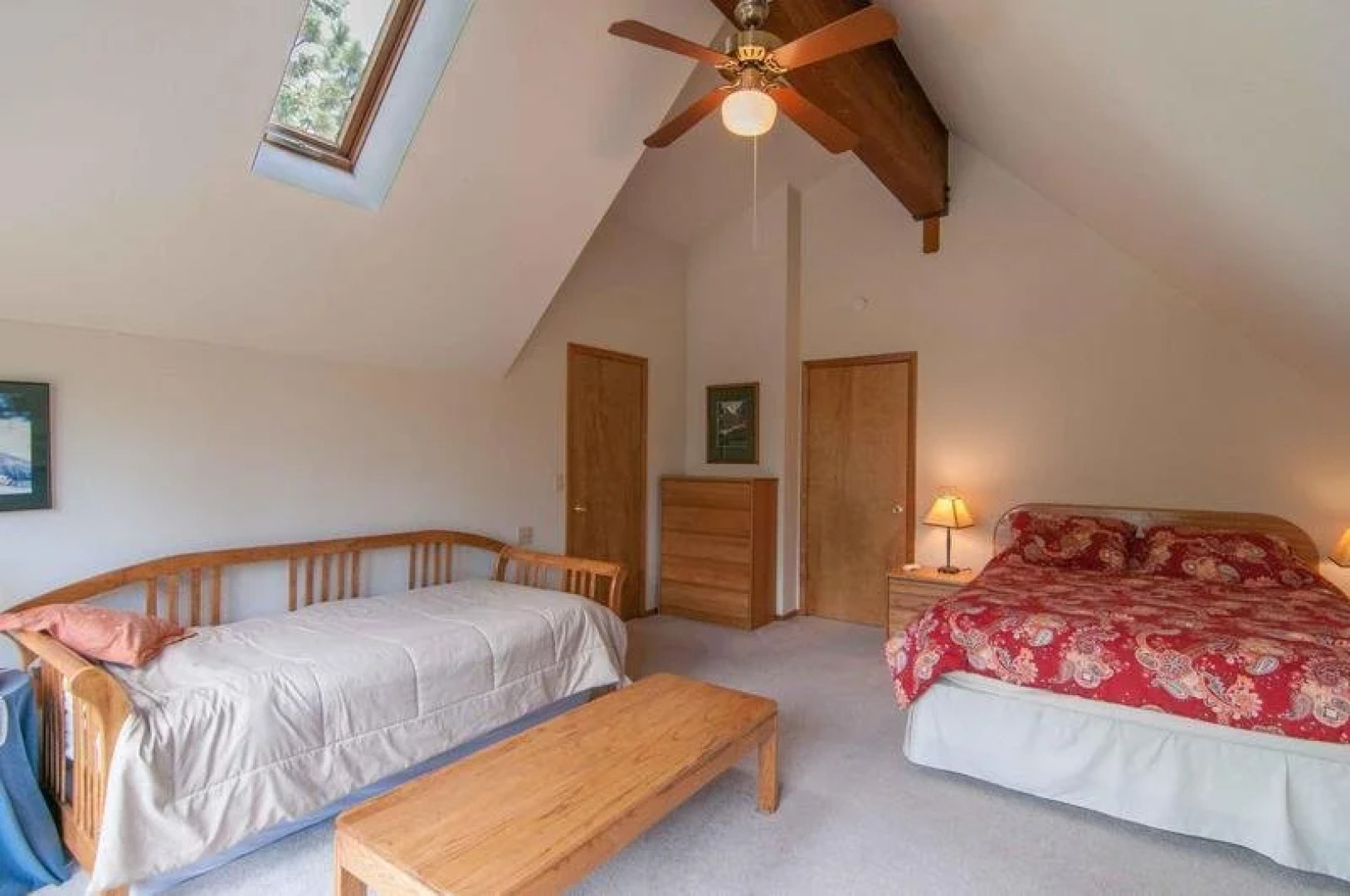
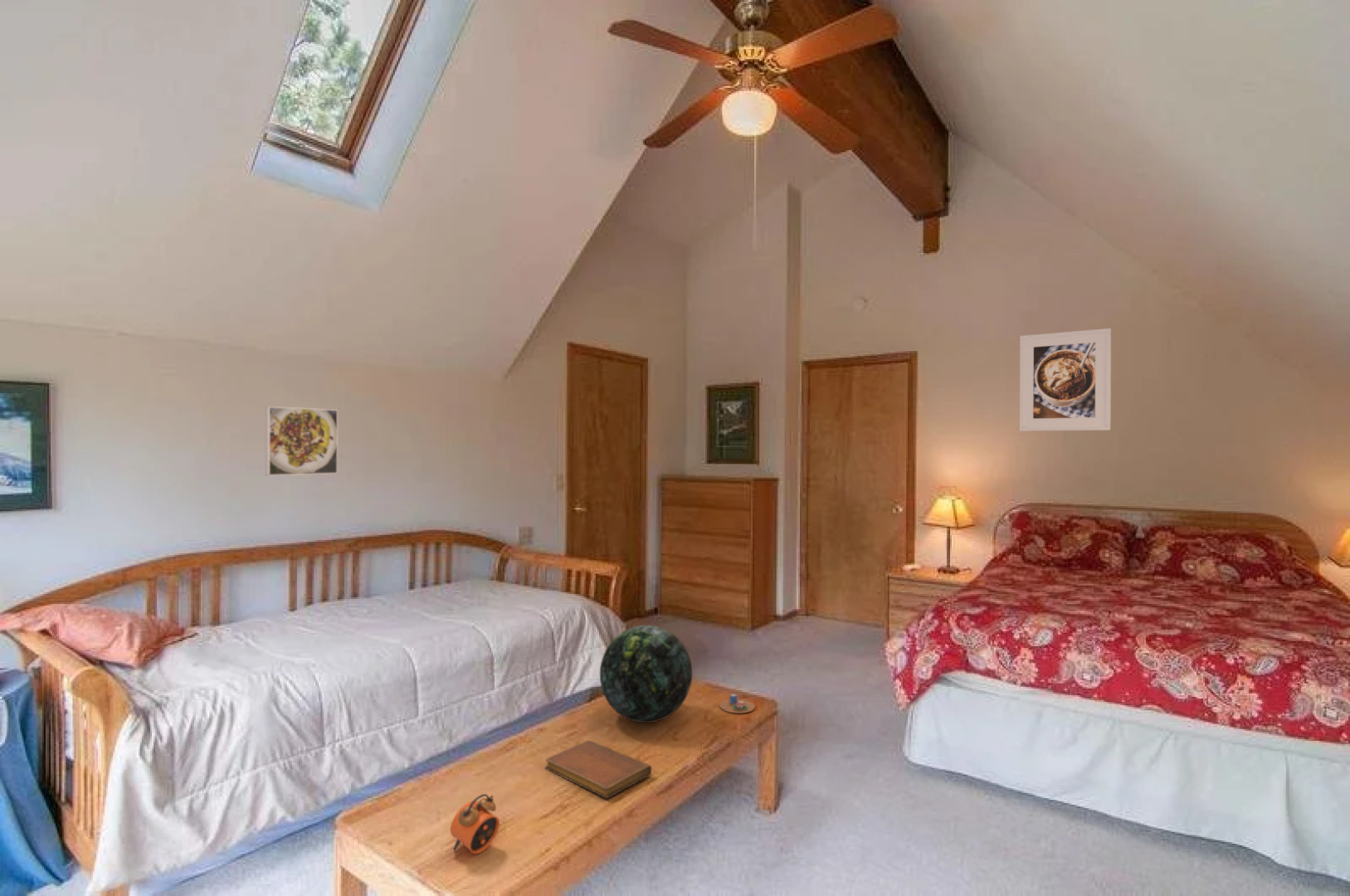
+ mug [719,693,756,714]
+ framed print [265,406,339,476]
+ notebook [545,740,652,799]
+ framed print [1019,328,1112,432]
+ alarm clock [450,793,500,855]
+ decorative orb [599,625,693,723]
